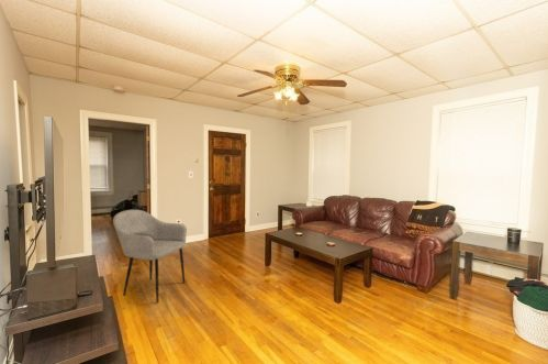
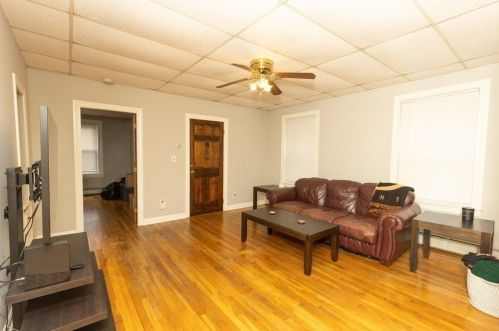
- armchair [112,209,188,304]
